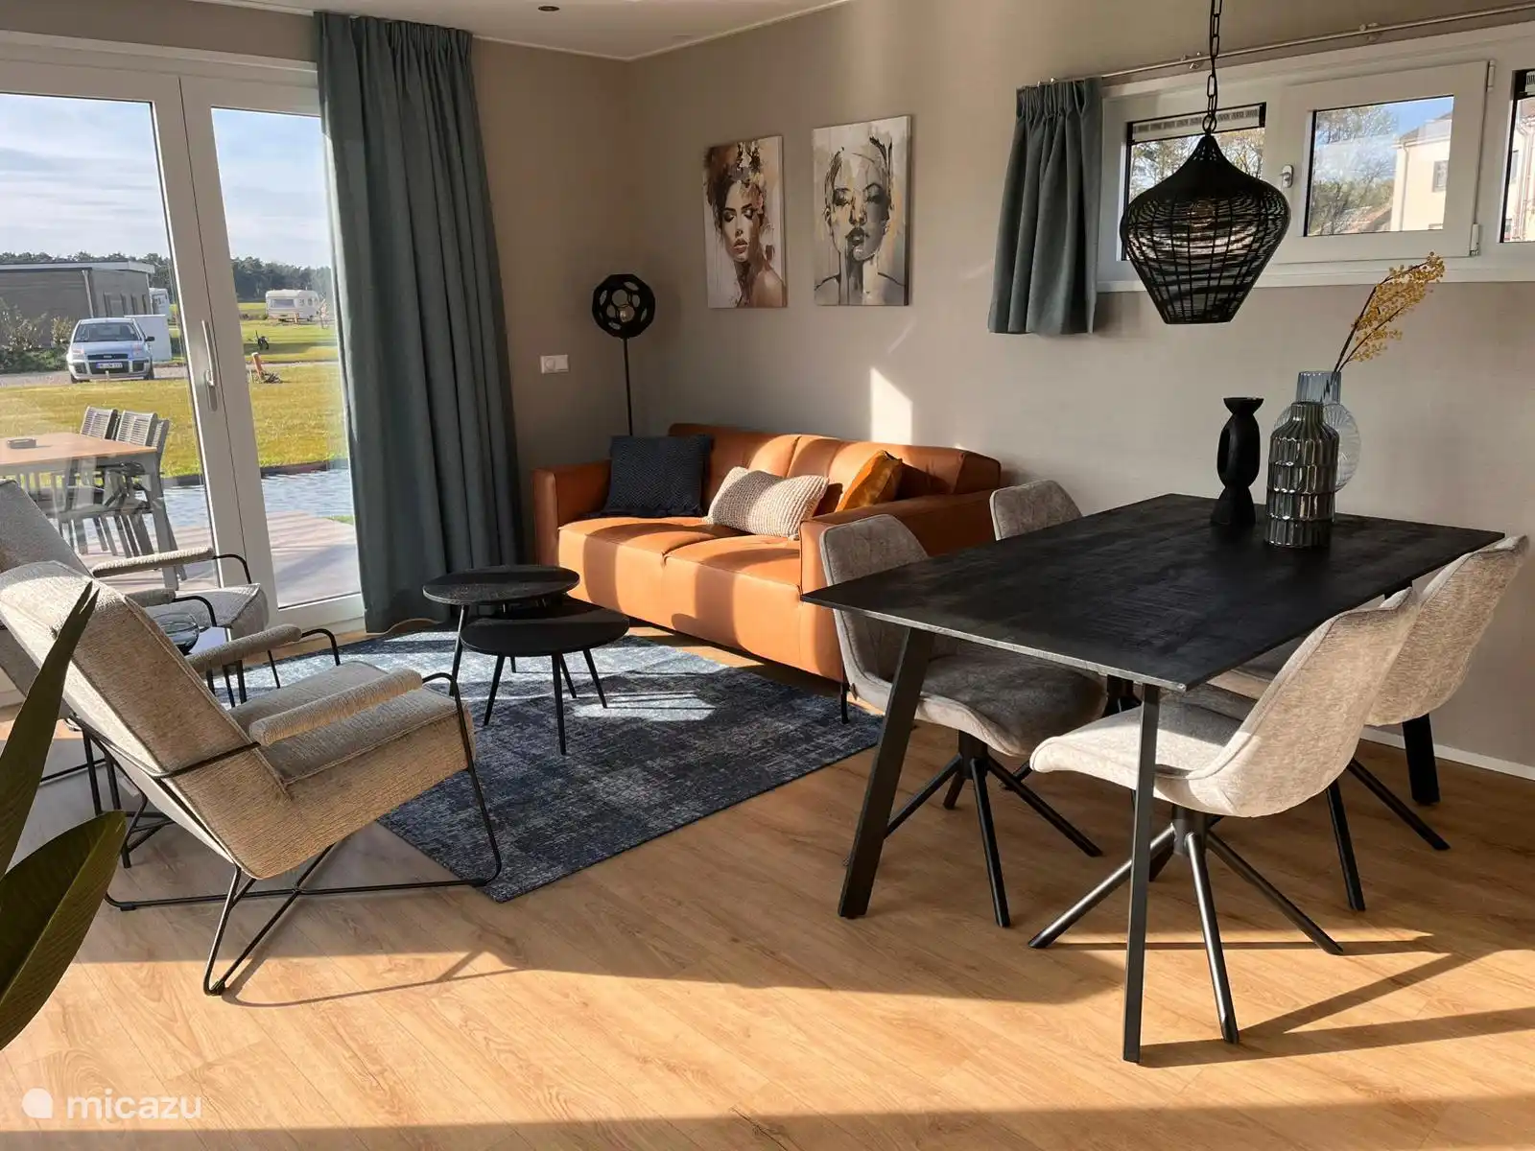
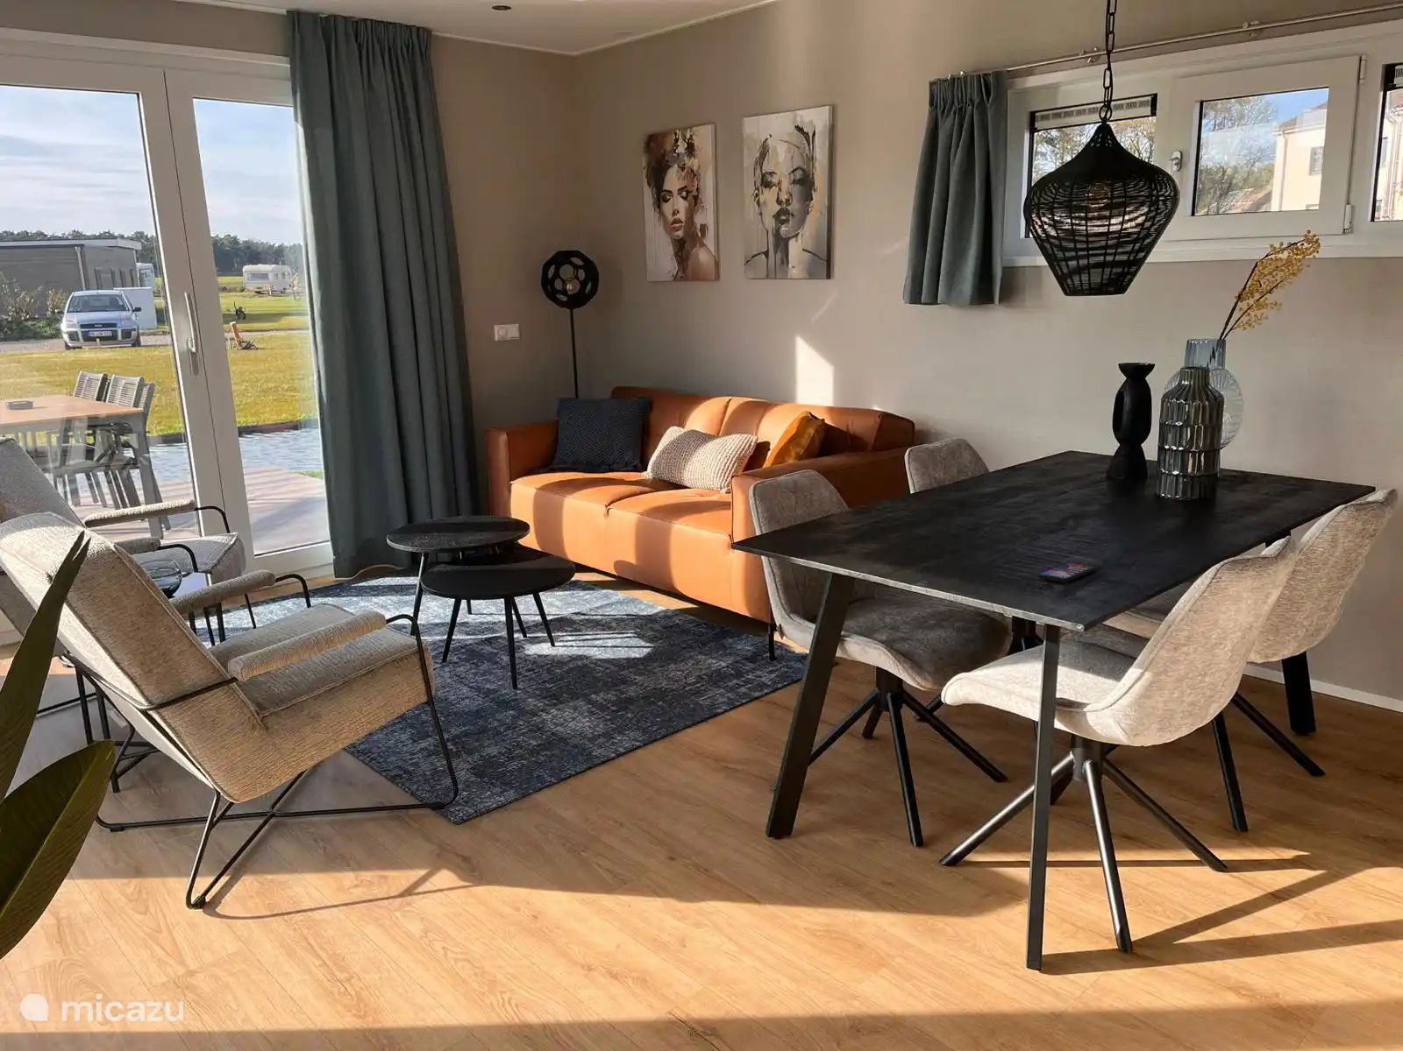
+ smartphone [1036,562,1097,583]
